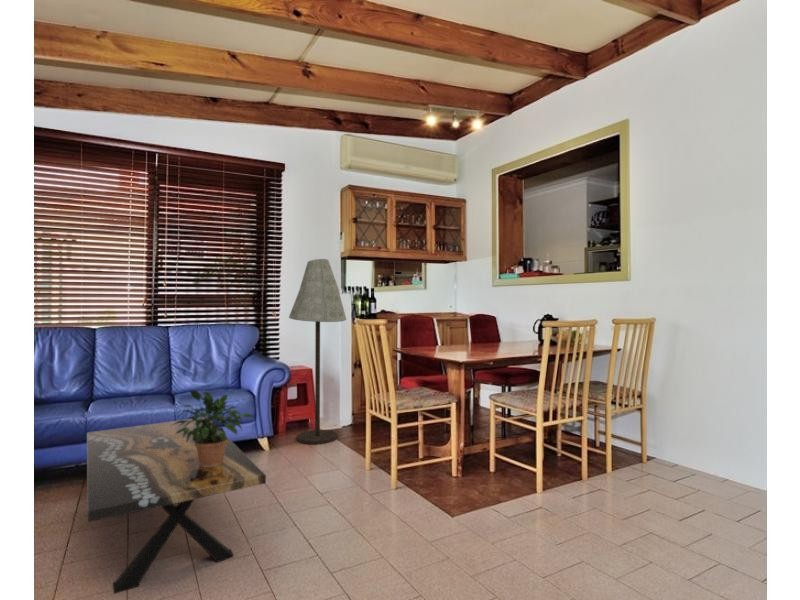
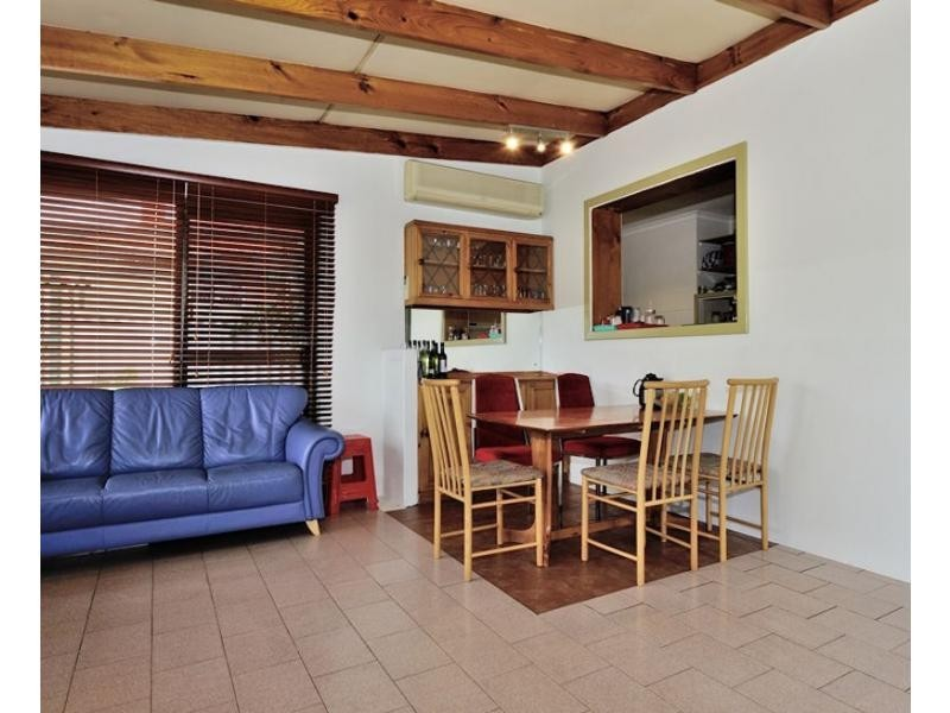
- floor lamp [288,258,347,445]
- potted plant [173,389,256,467]
- coffee table [86,416,267,594]
